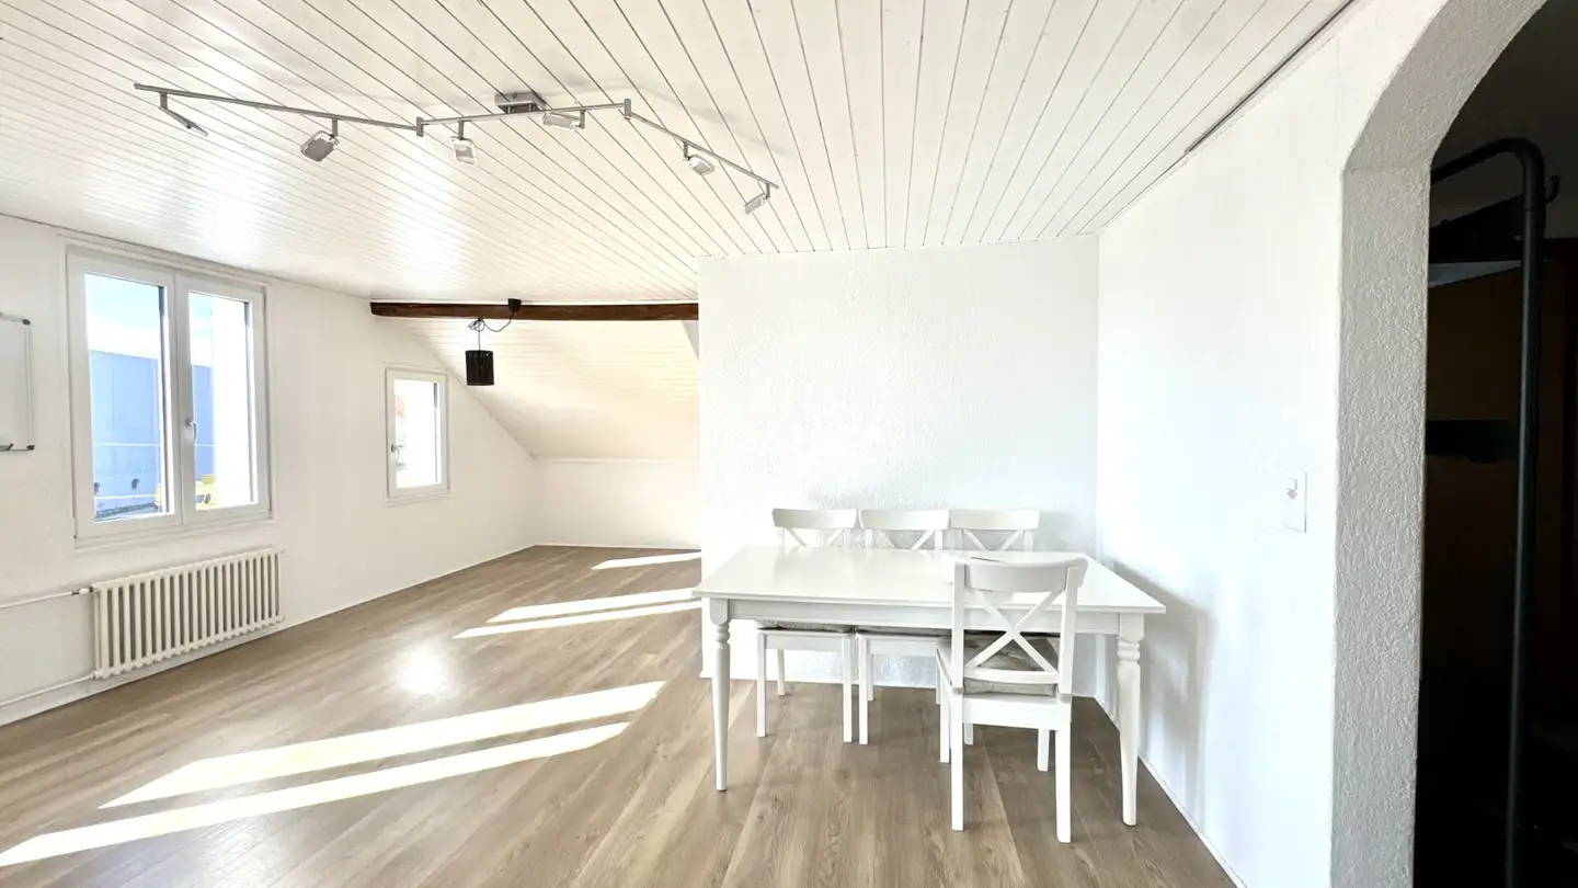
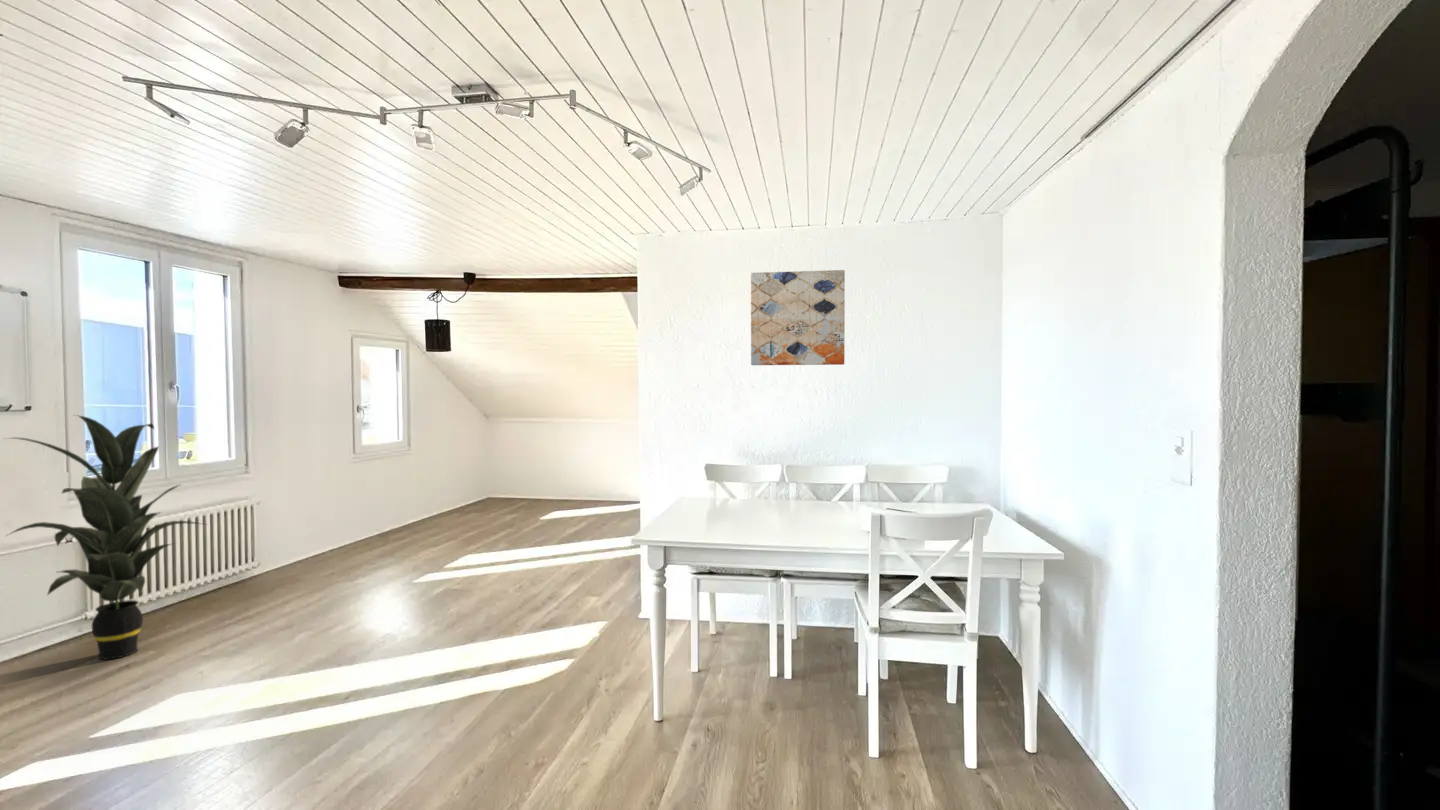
+ wall art [750,269,846,366]
+ indoor plant [3,414,210,661]
